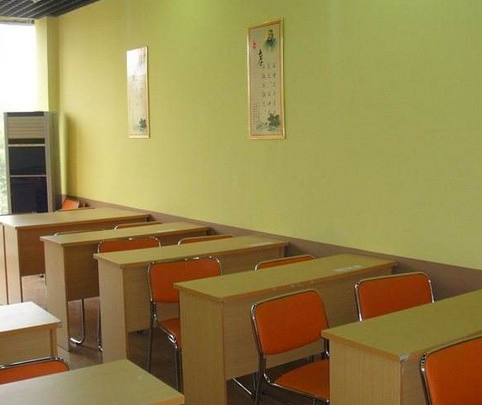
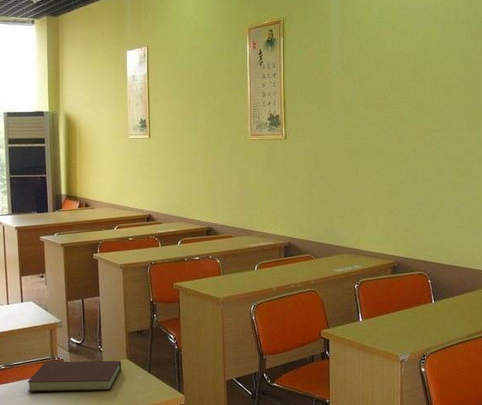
+ notebook [27,360,122,393]
